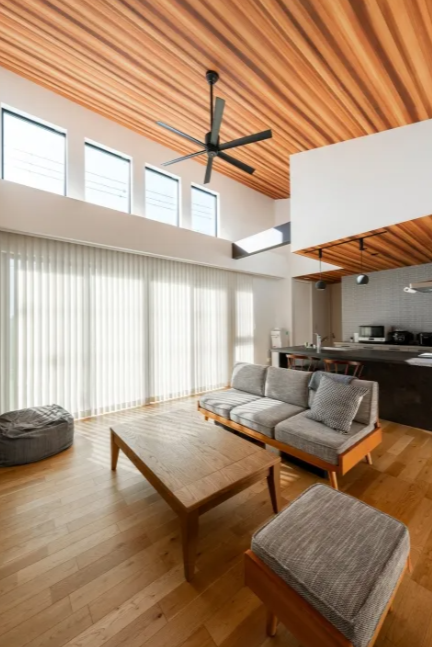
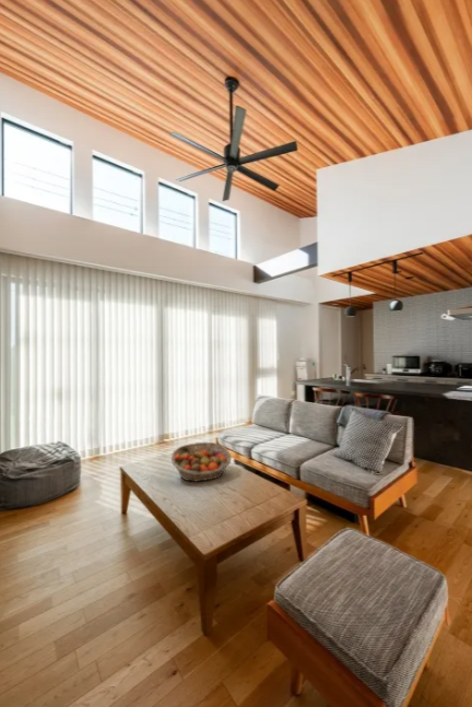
+ fruit basket [170,441,233,483]
